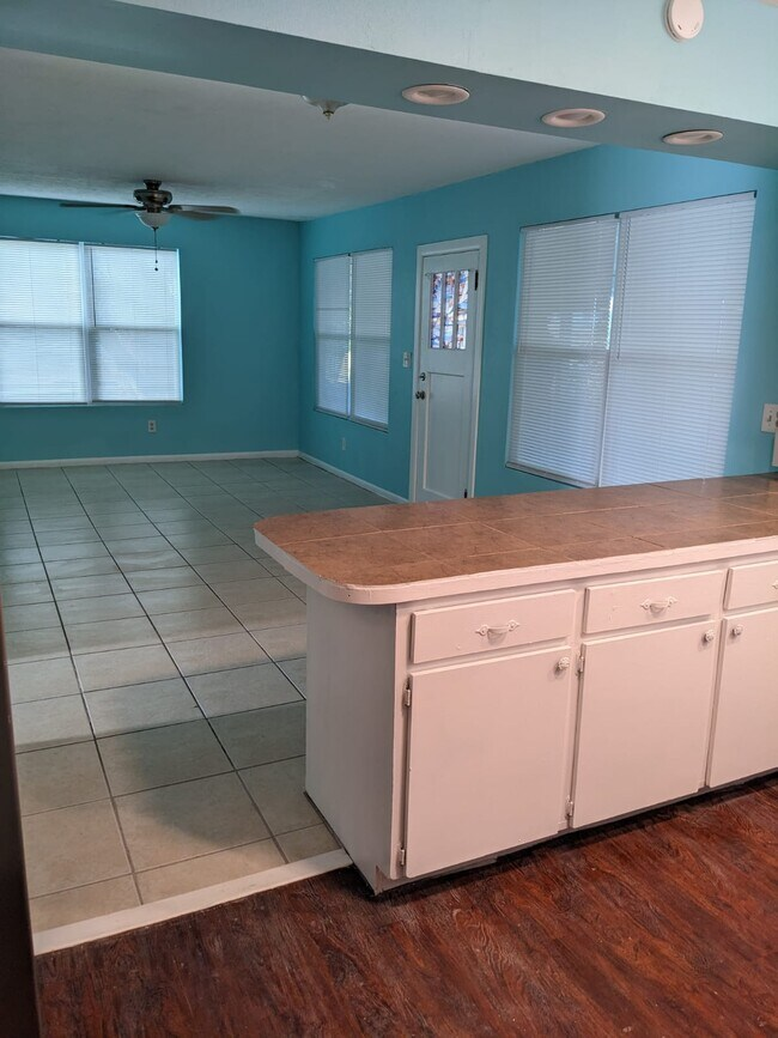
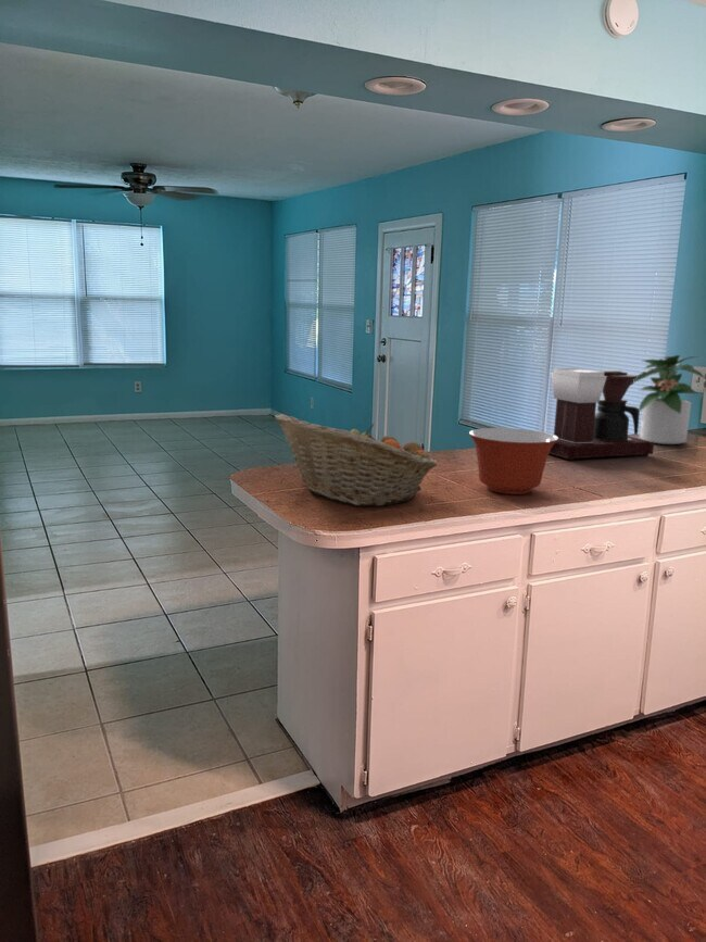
+ mixing bowl [468,427,558,495]
+ potted plant [633,354,706,445]
+ fruit basket [274,413,439,507]
+ coffee maker [549,367,655,462]
